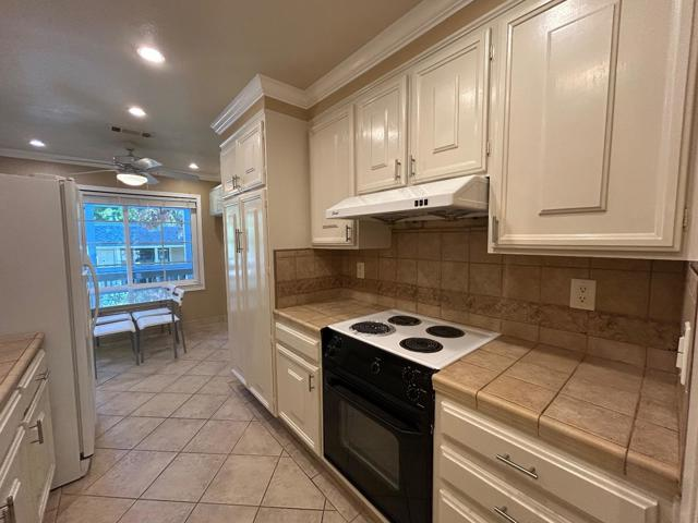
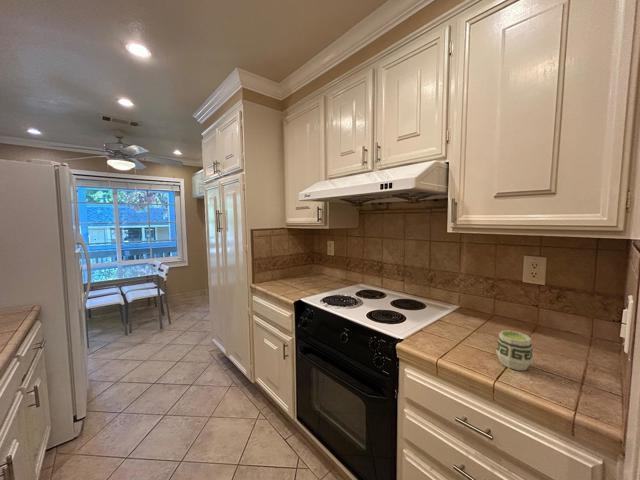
+ cup [495,330,534,371]
